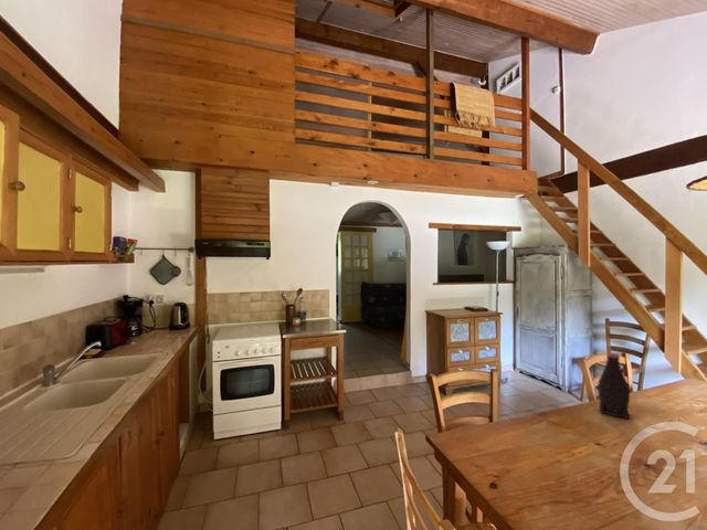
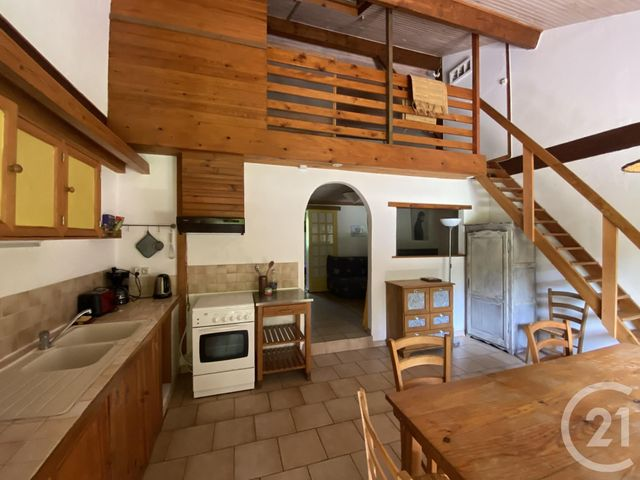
- bottle [597,352,631,420]
